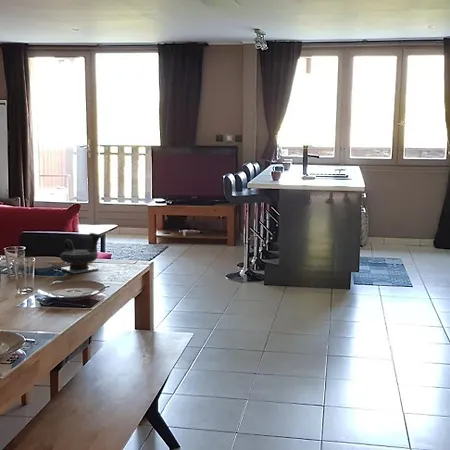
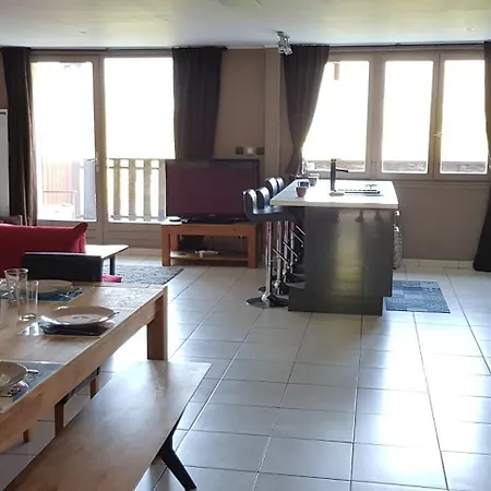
- teapot [59,232,104,274]
